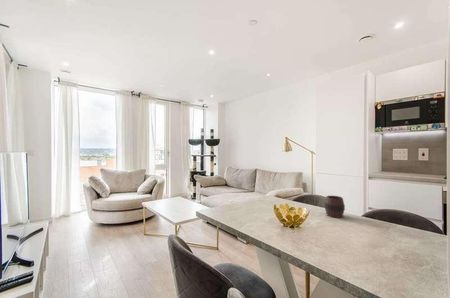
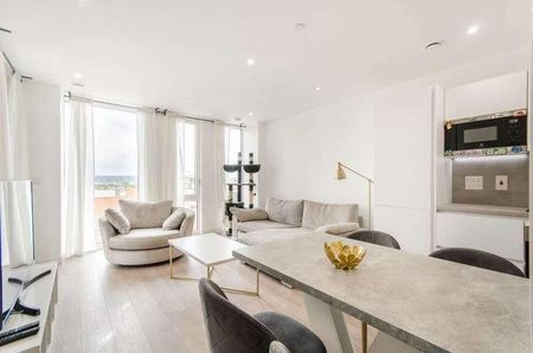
- cup [324,195,346,219]
